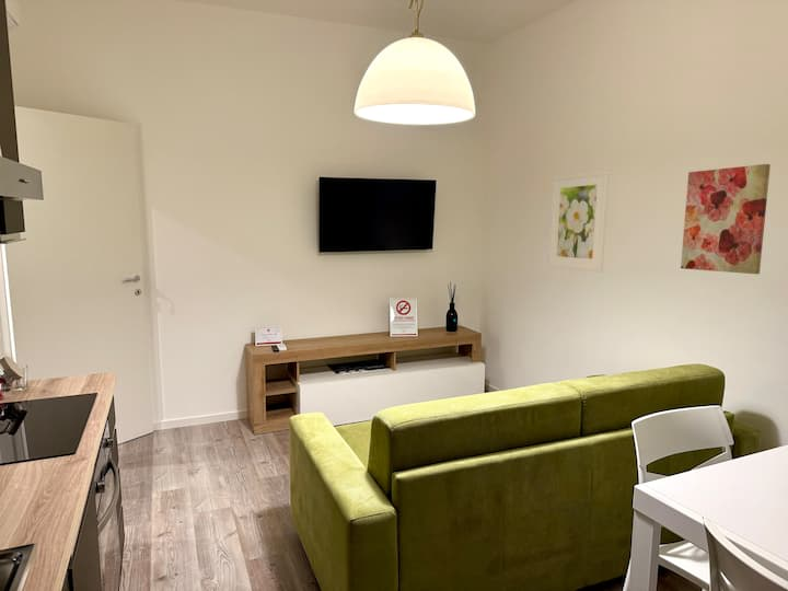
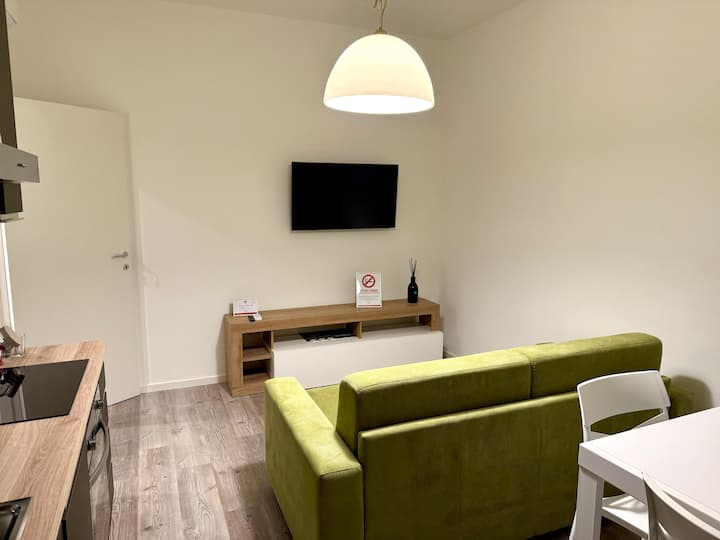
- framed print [547,170,611,273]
- wall art [680,163,772,275]
